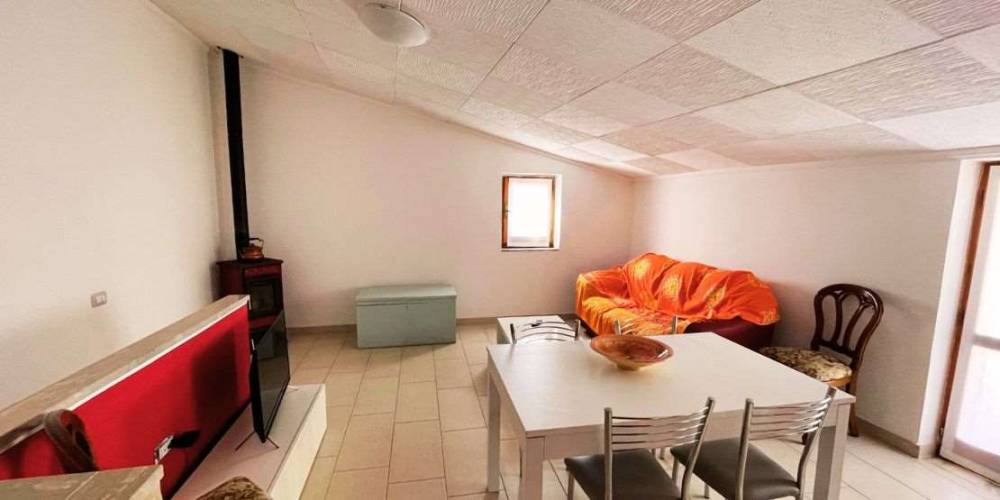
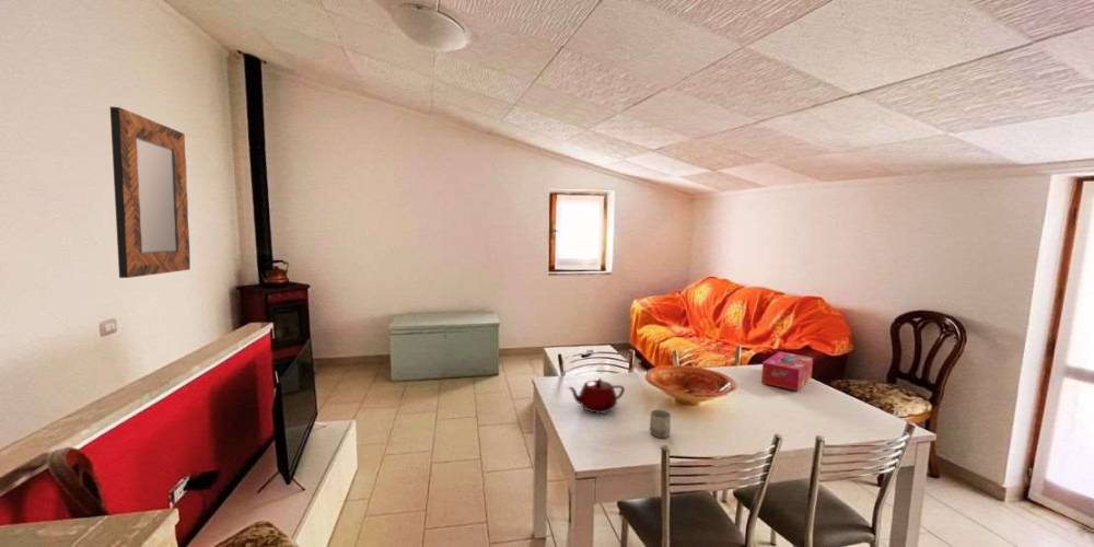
+ tissue box [760,350,814,392]
+ teapot [567,377,626,415]
+ cup [649,409,672,439]
+ home mirror [109,105,191,279]
